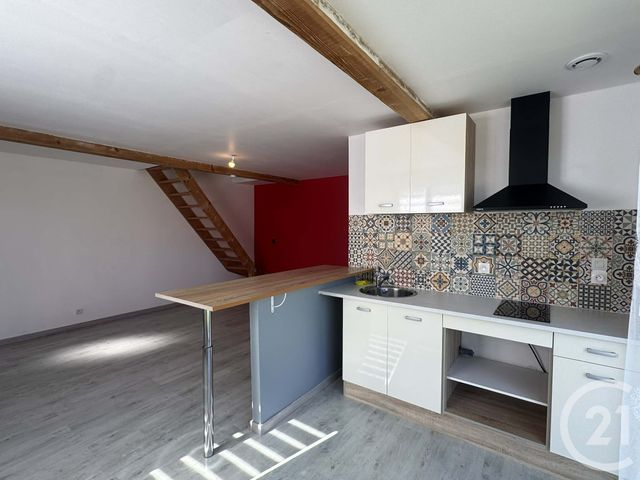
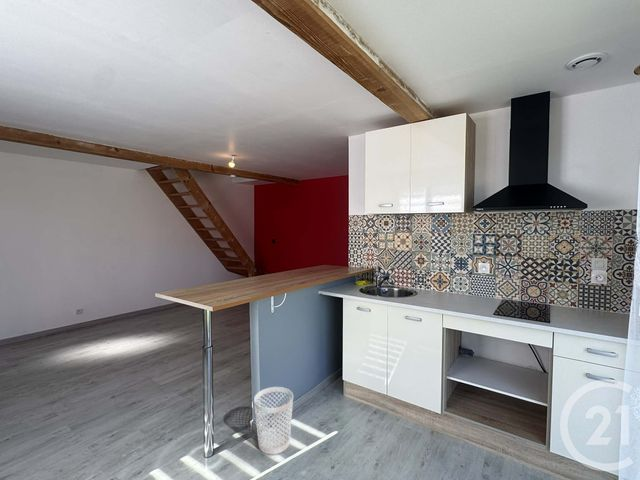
+ wastebasket [253,386,294,455]
